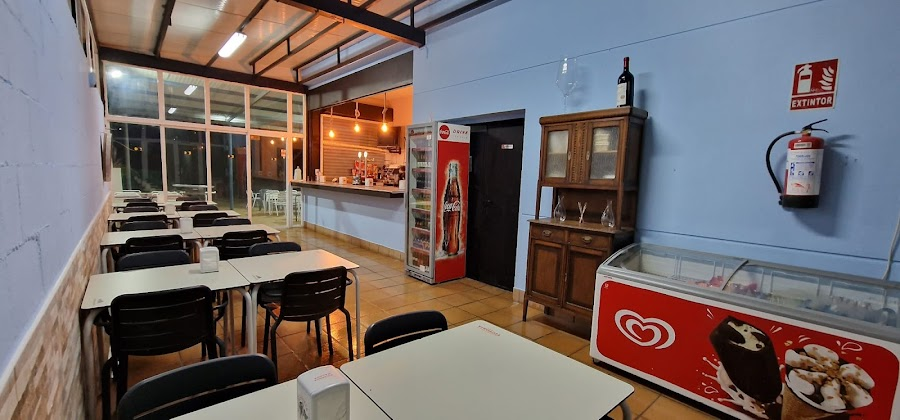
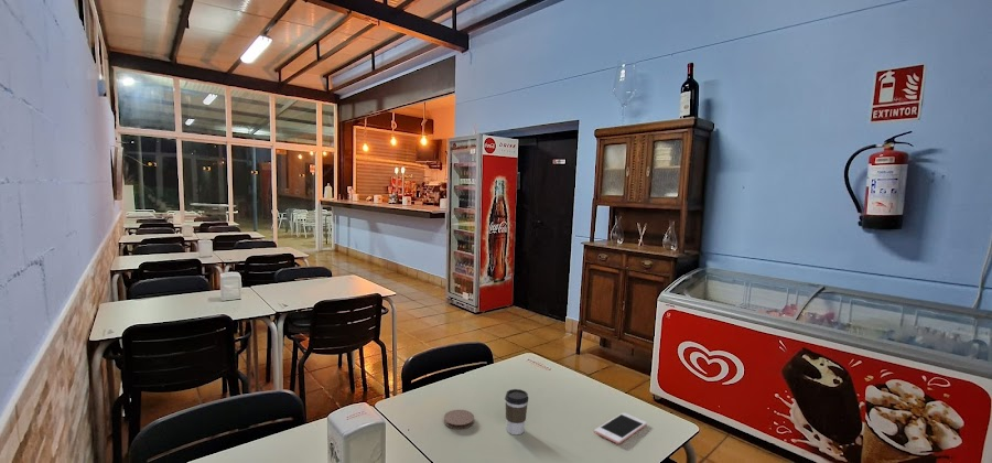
+ cell phone [594,411,648,445]
+ coffee cup [504,388,529,435]
+ coaster [443,409,475,430]
